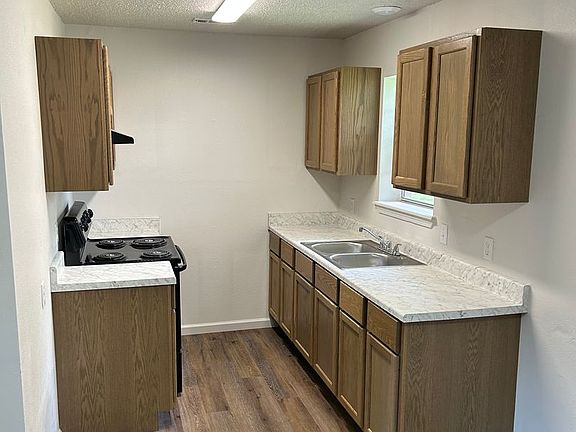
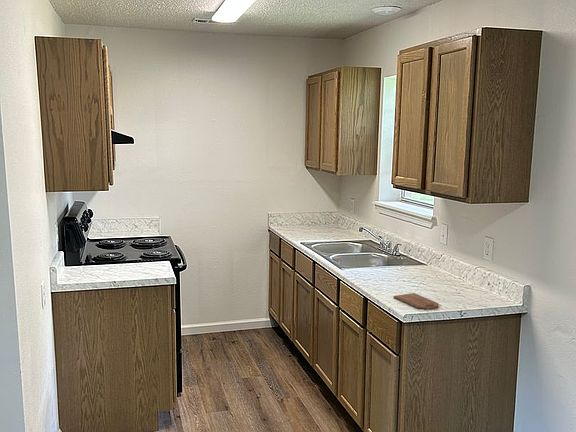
+ cutting board [393,292,440,310]
